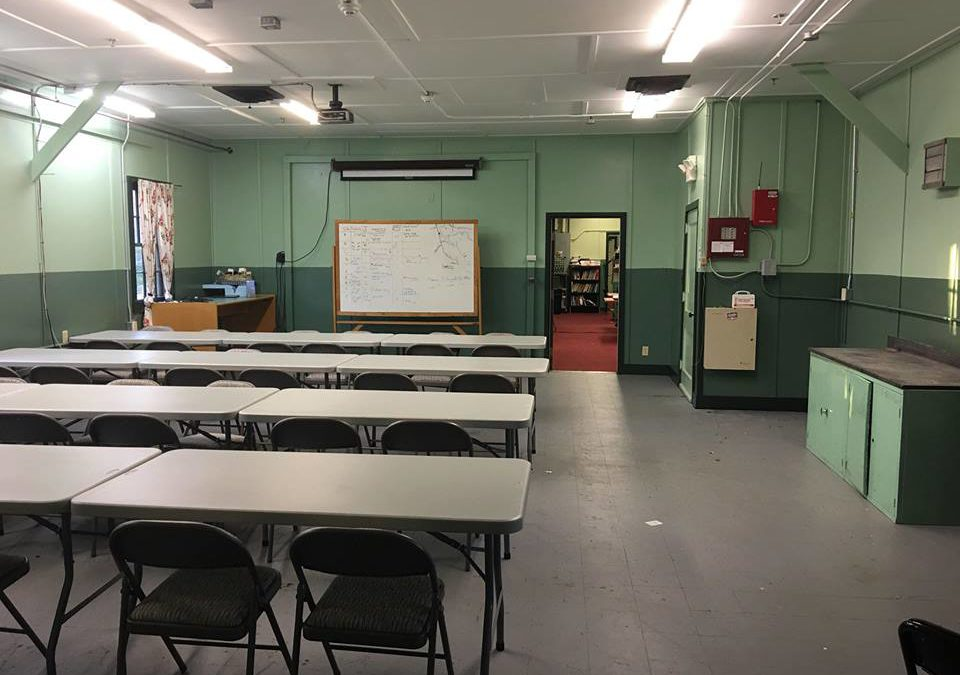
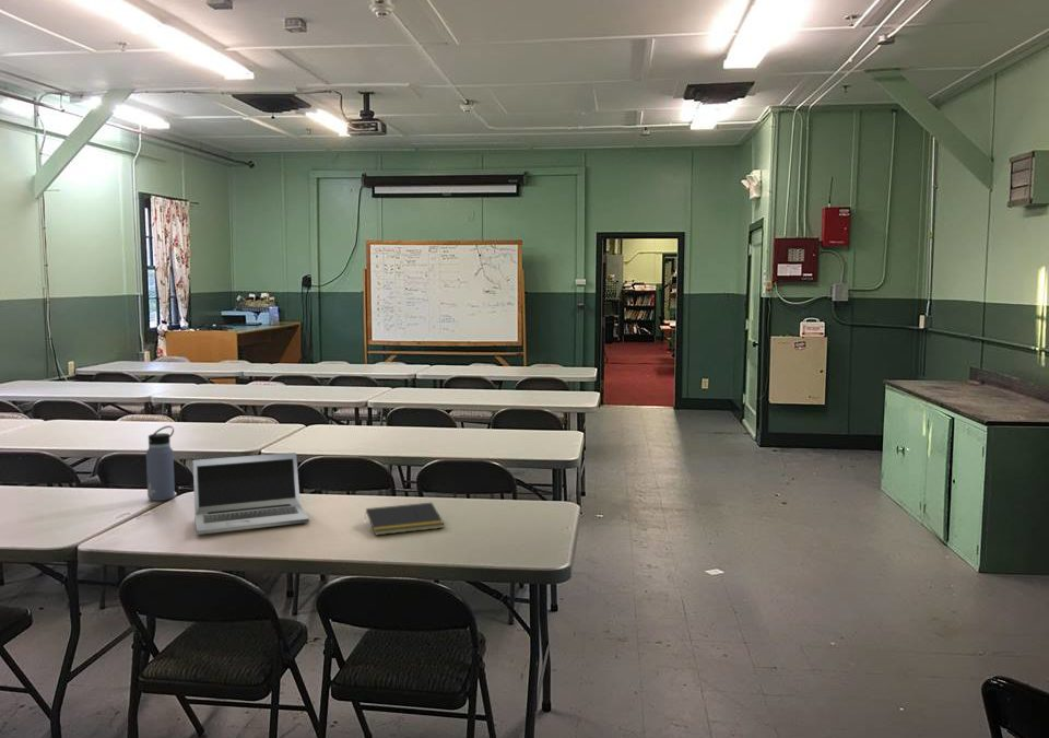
+ laptop [192,452,310,536]
+ water bottle [145,425,176,502]
+ notepad [364,502,446,536]
